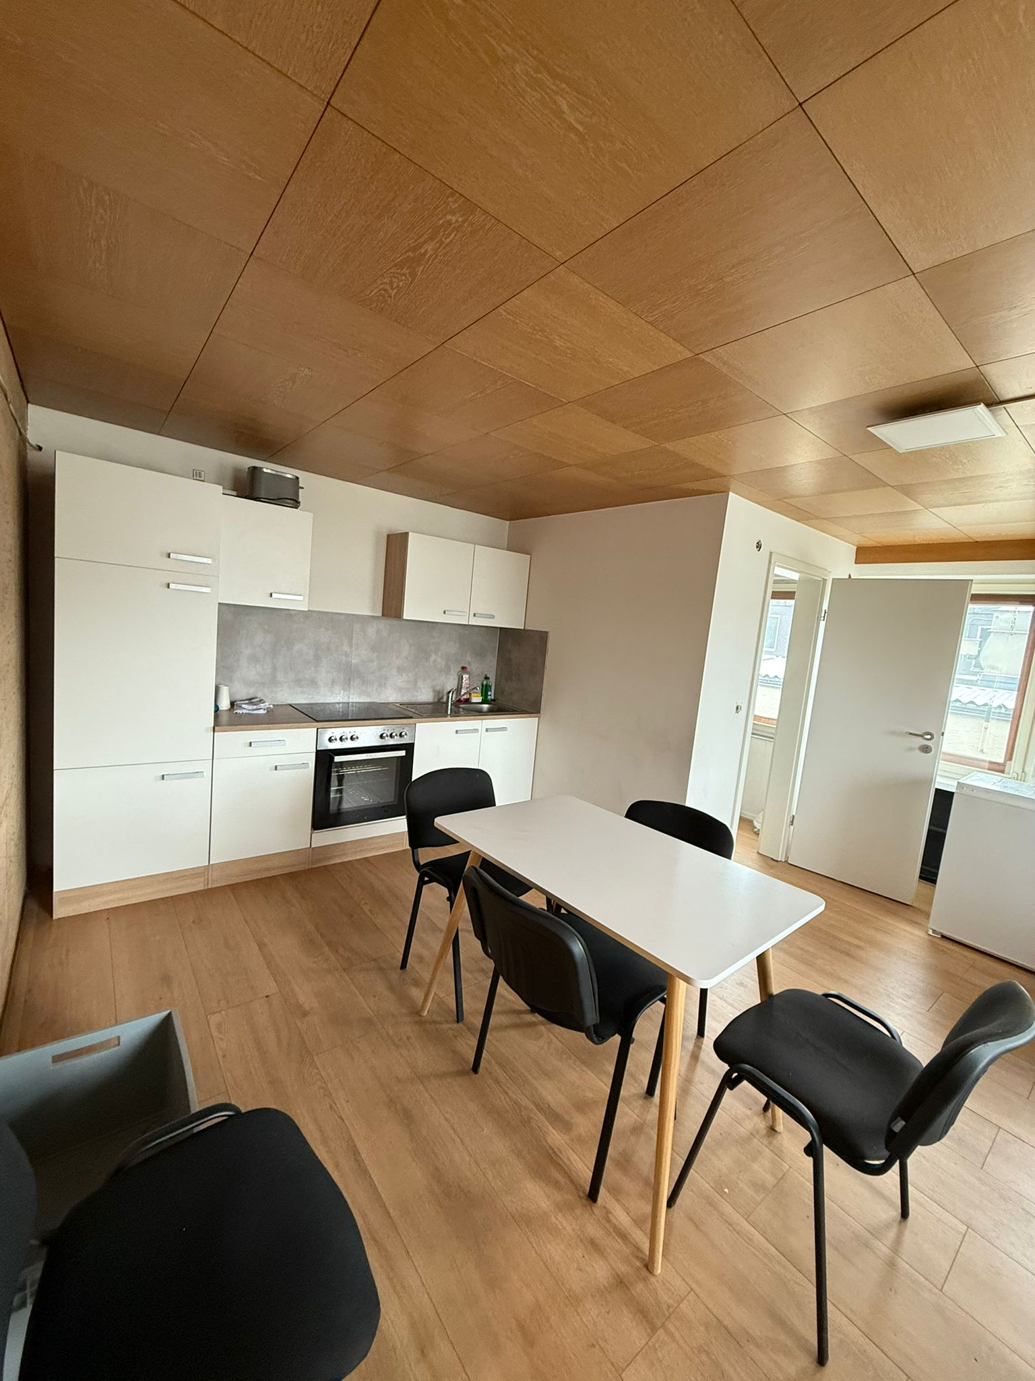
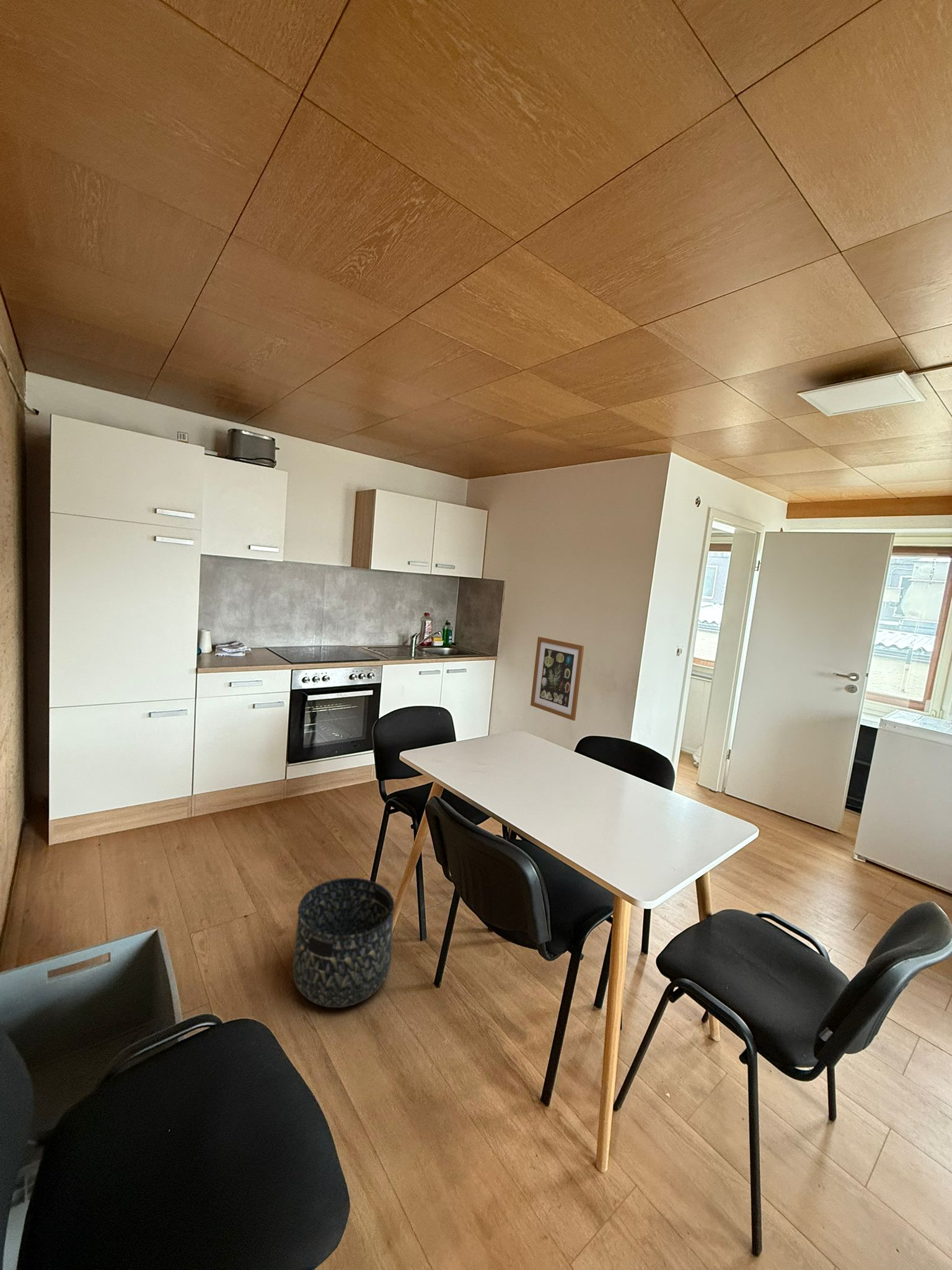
+ wall art [530,636,584,721]
+ basket [292,877,395,1008]
